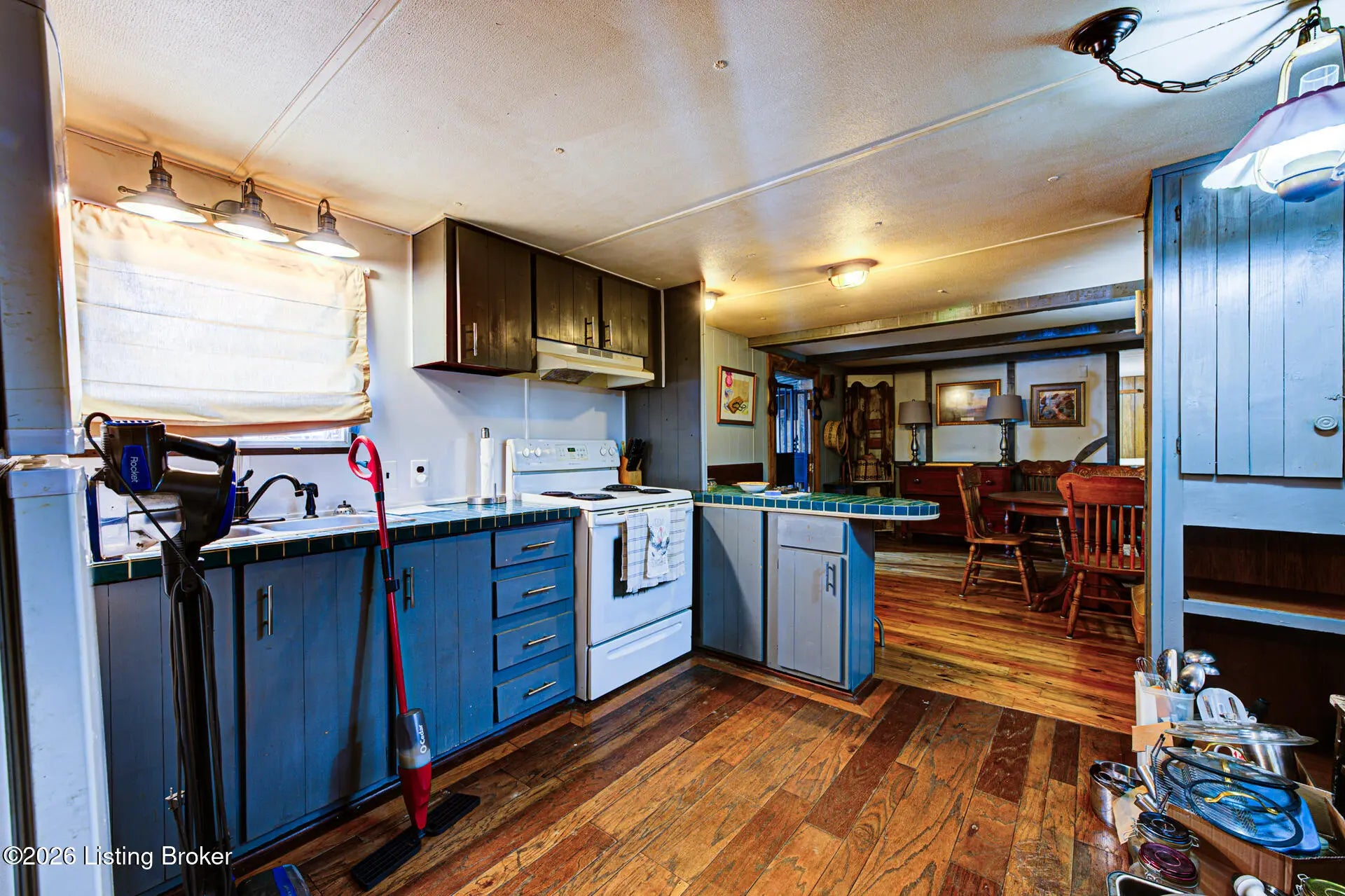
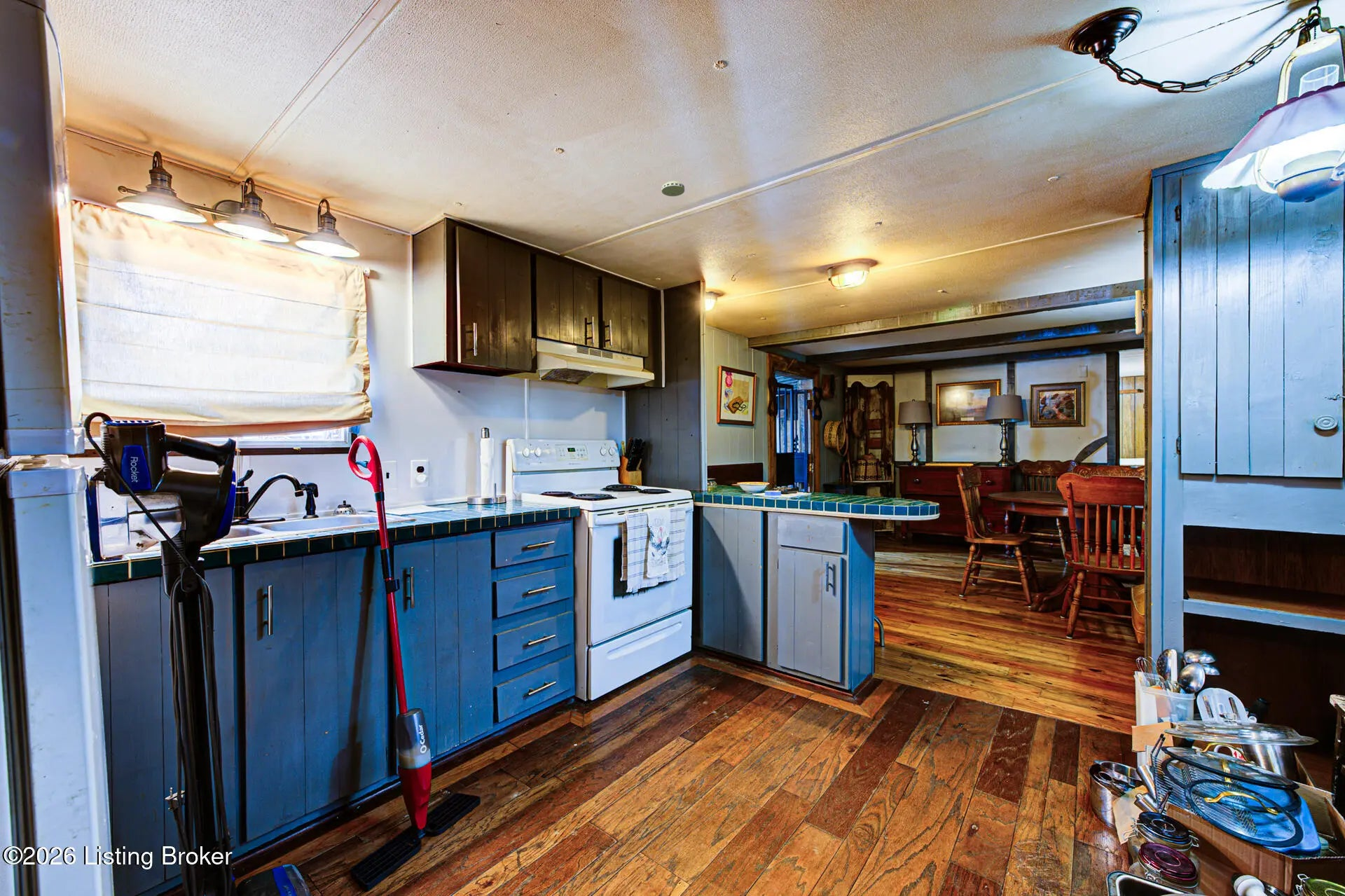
+ smoke detector [661,181,685,197]
